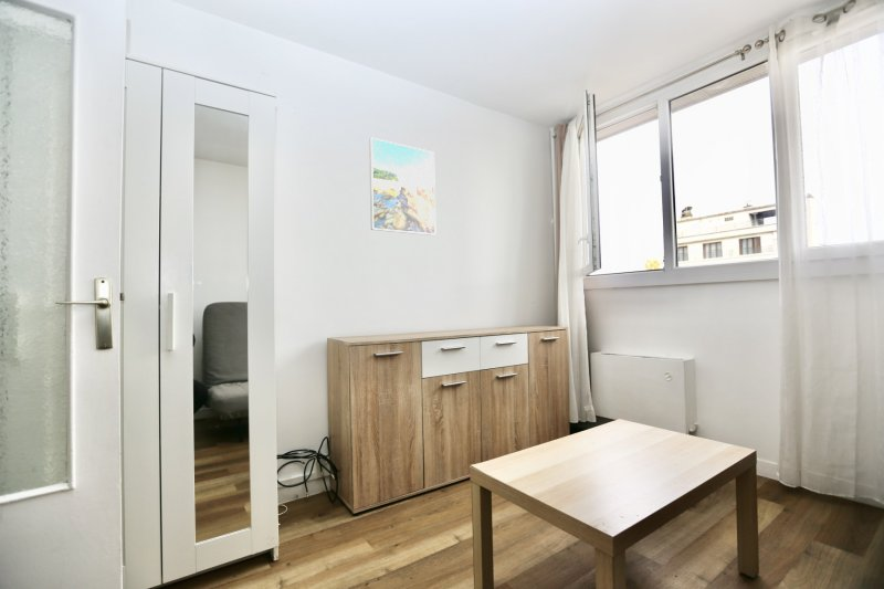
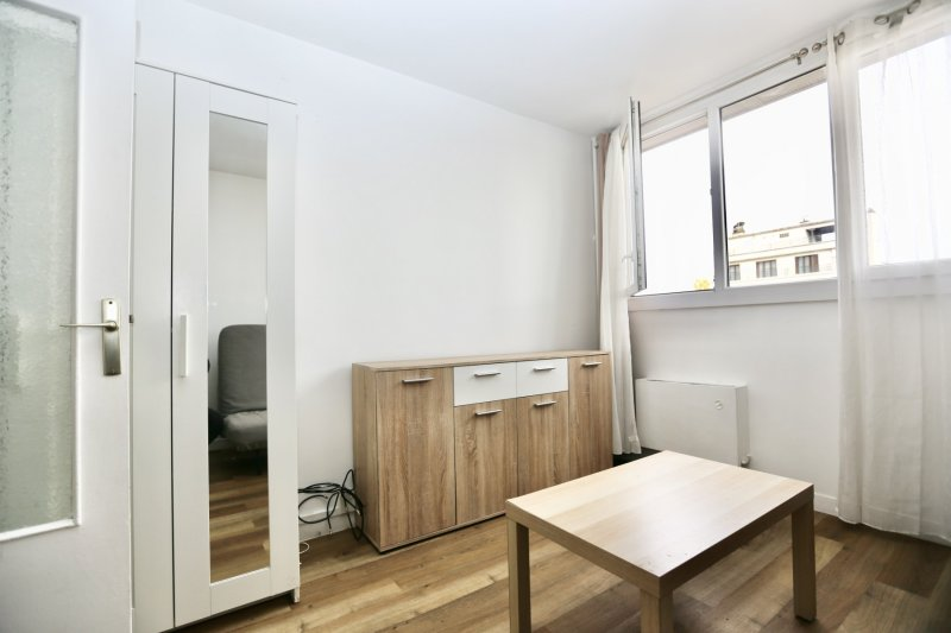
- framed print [368,137,438,236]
